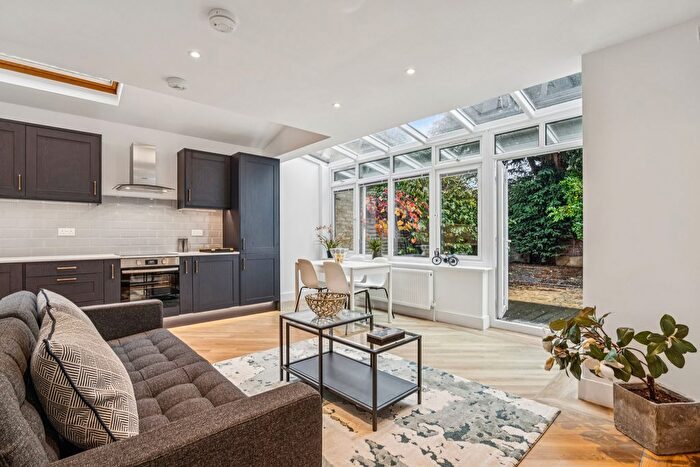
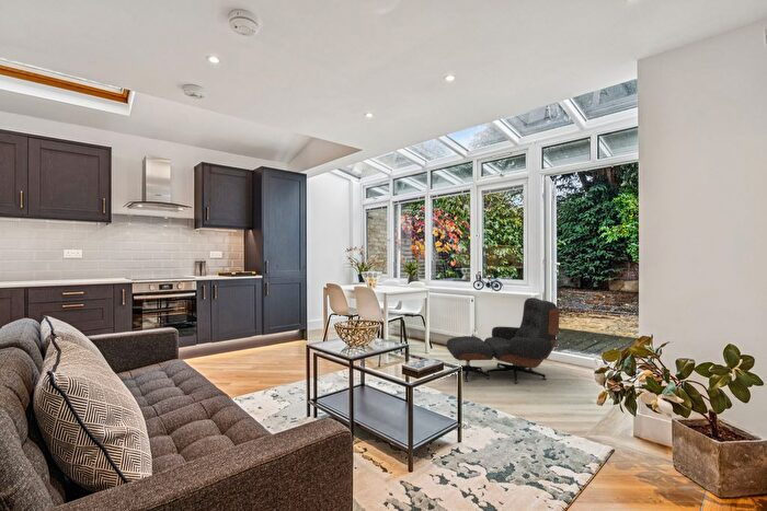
+ lounge chair [446,297,560,385]
